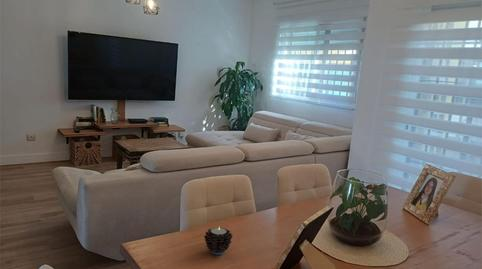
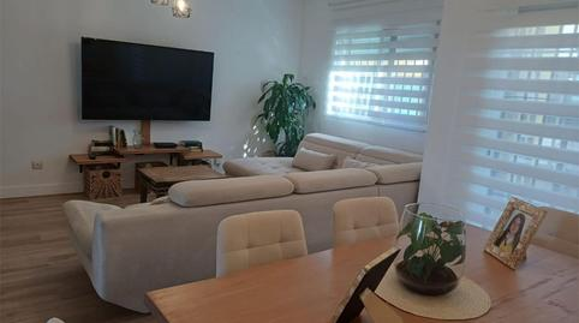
- candle [203,226,233,255]
